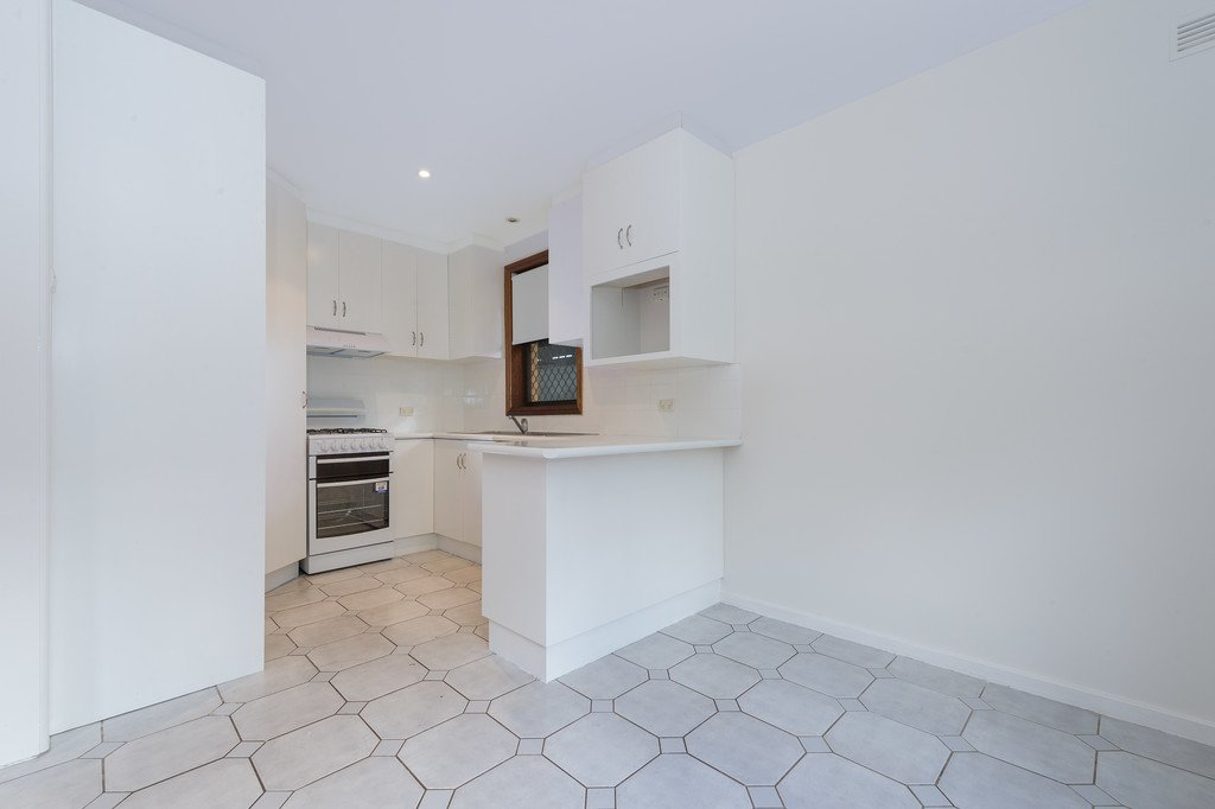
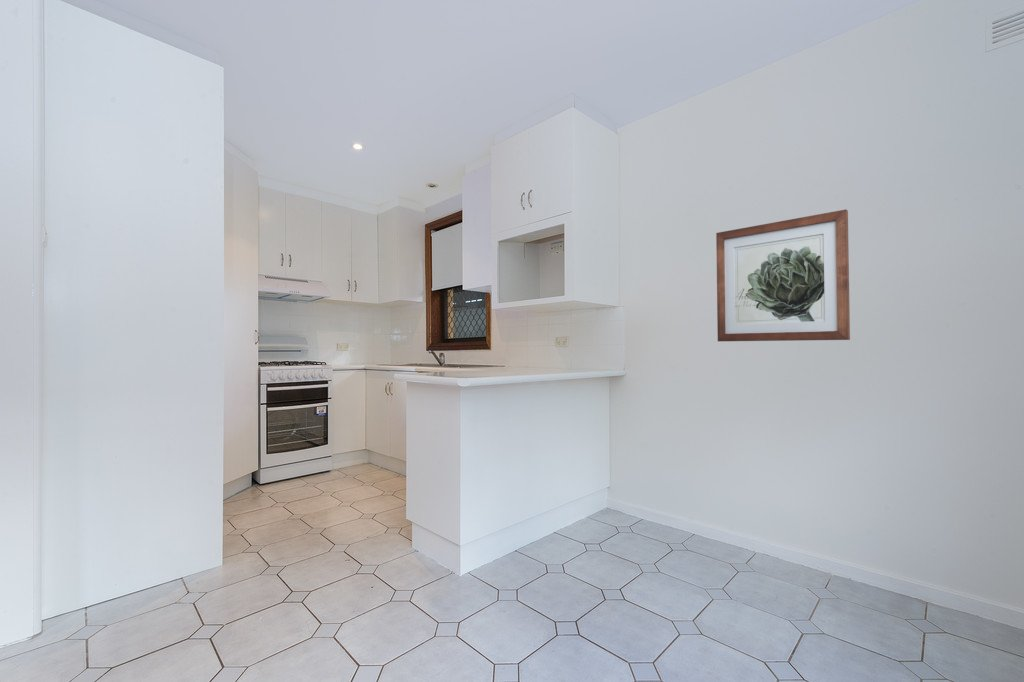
+ wall art [715,208,851,342]
